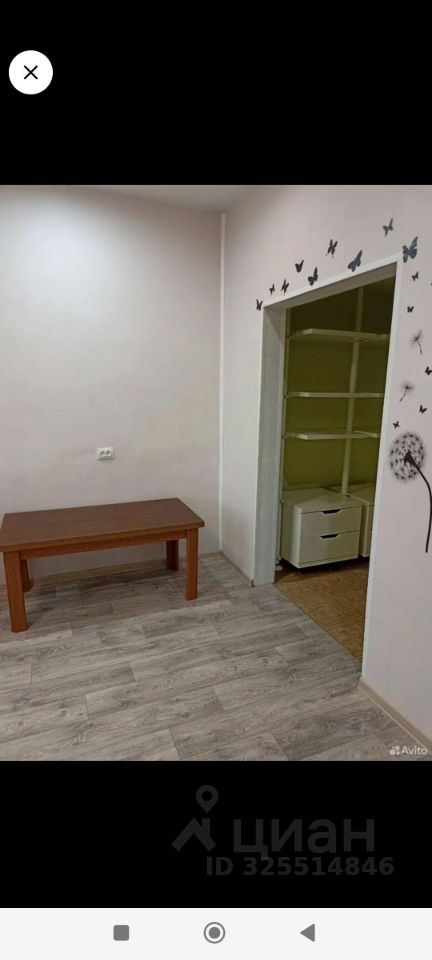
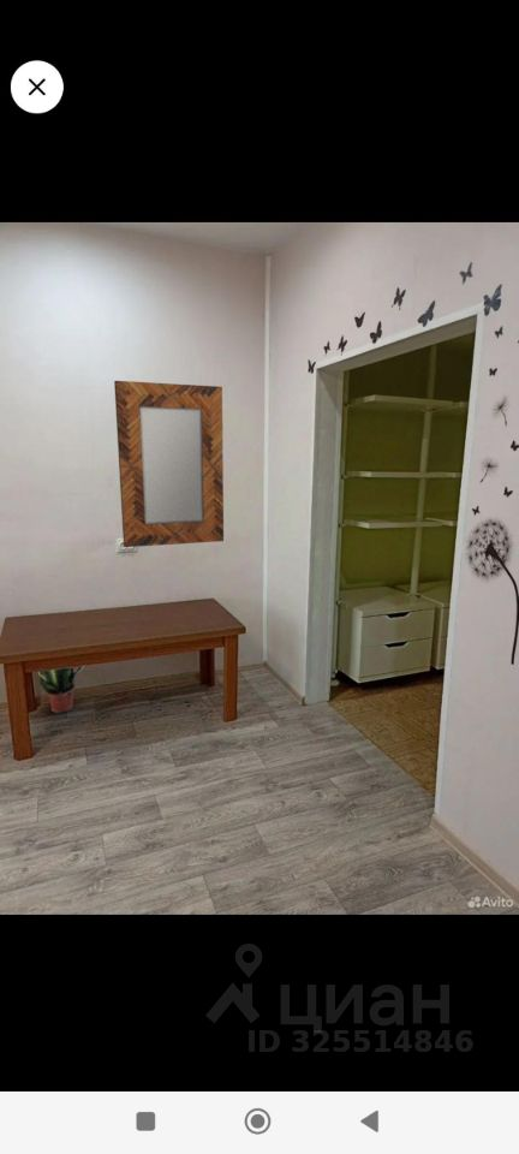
+ potted plant [35,665,85,714]
+ home mirror [113,380,225,548]
